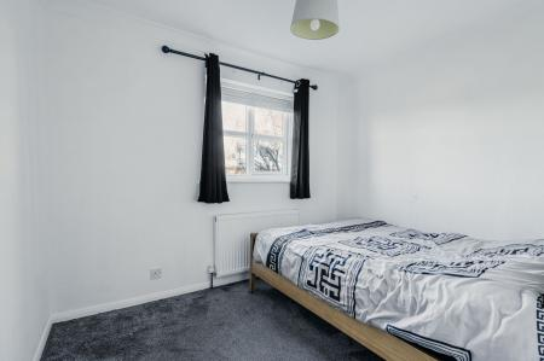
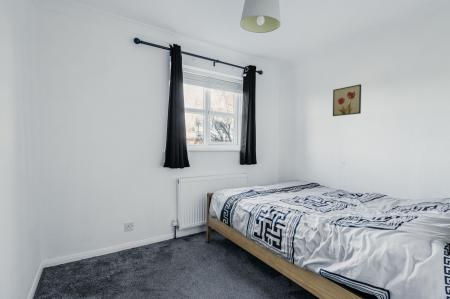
+ wall art [332,83,362,117]
